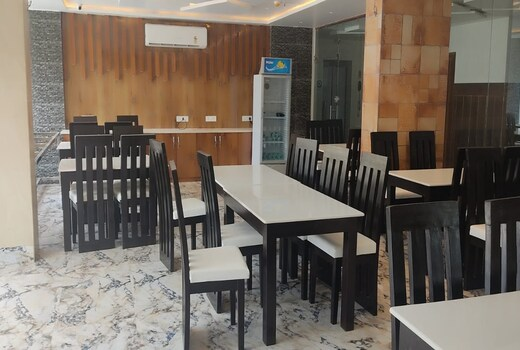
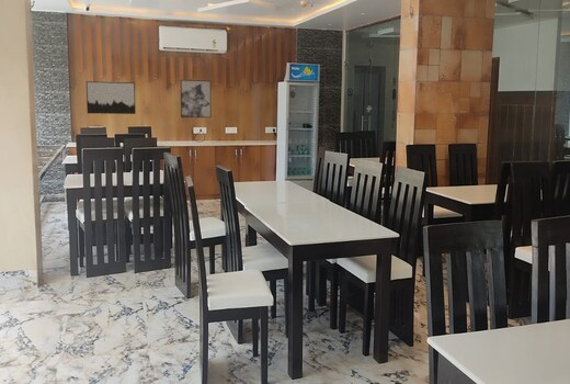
+ wall art [86,80,137,115]
+ wall art [180,79,213,118]
